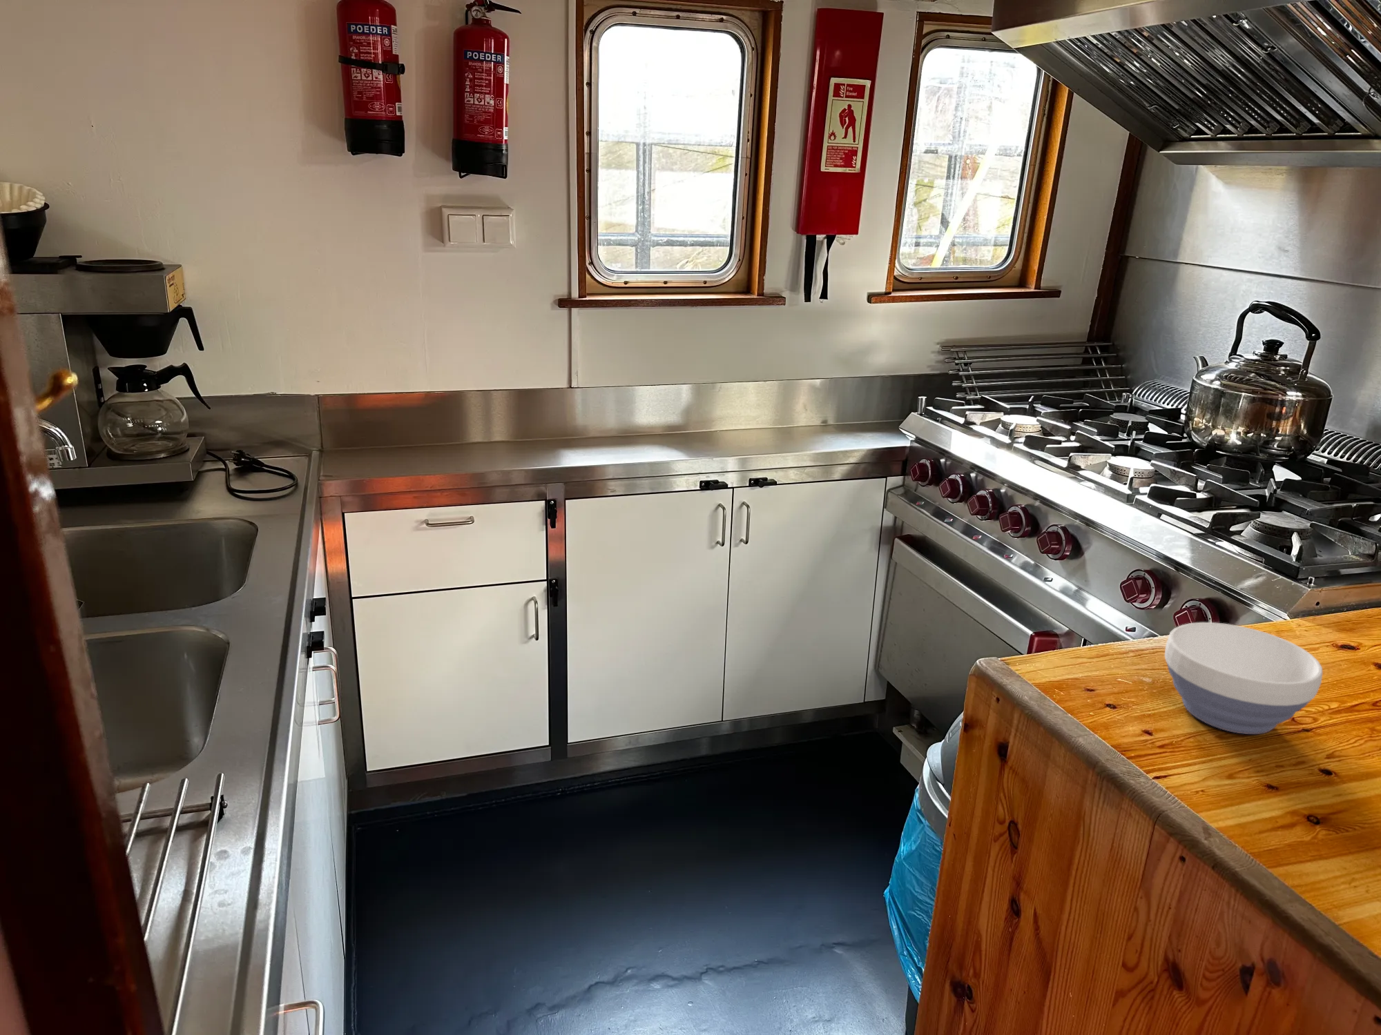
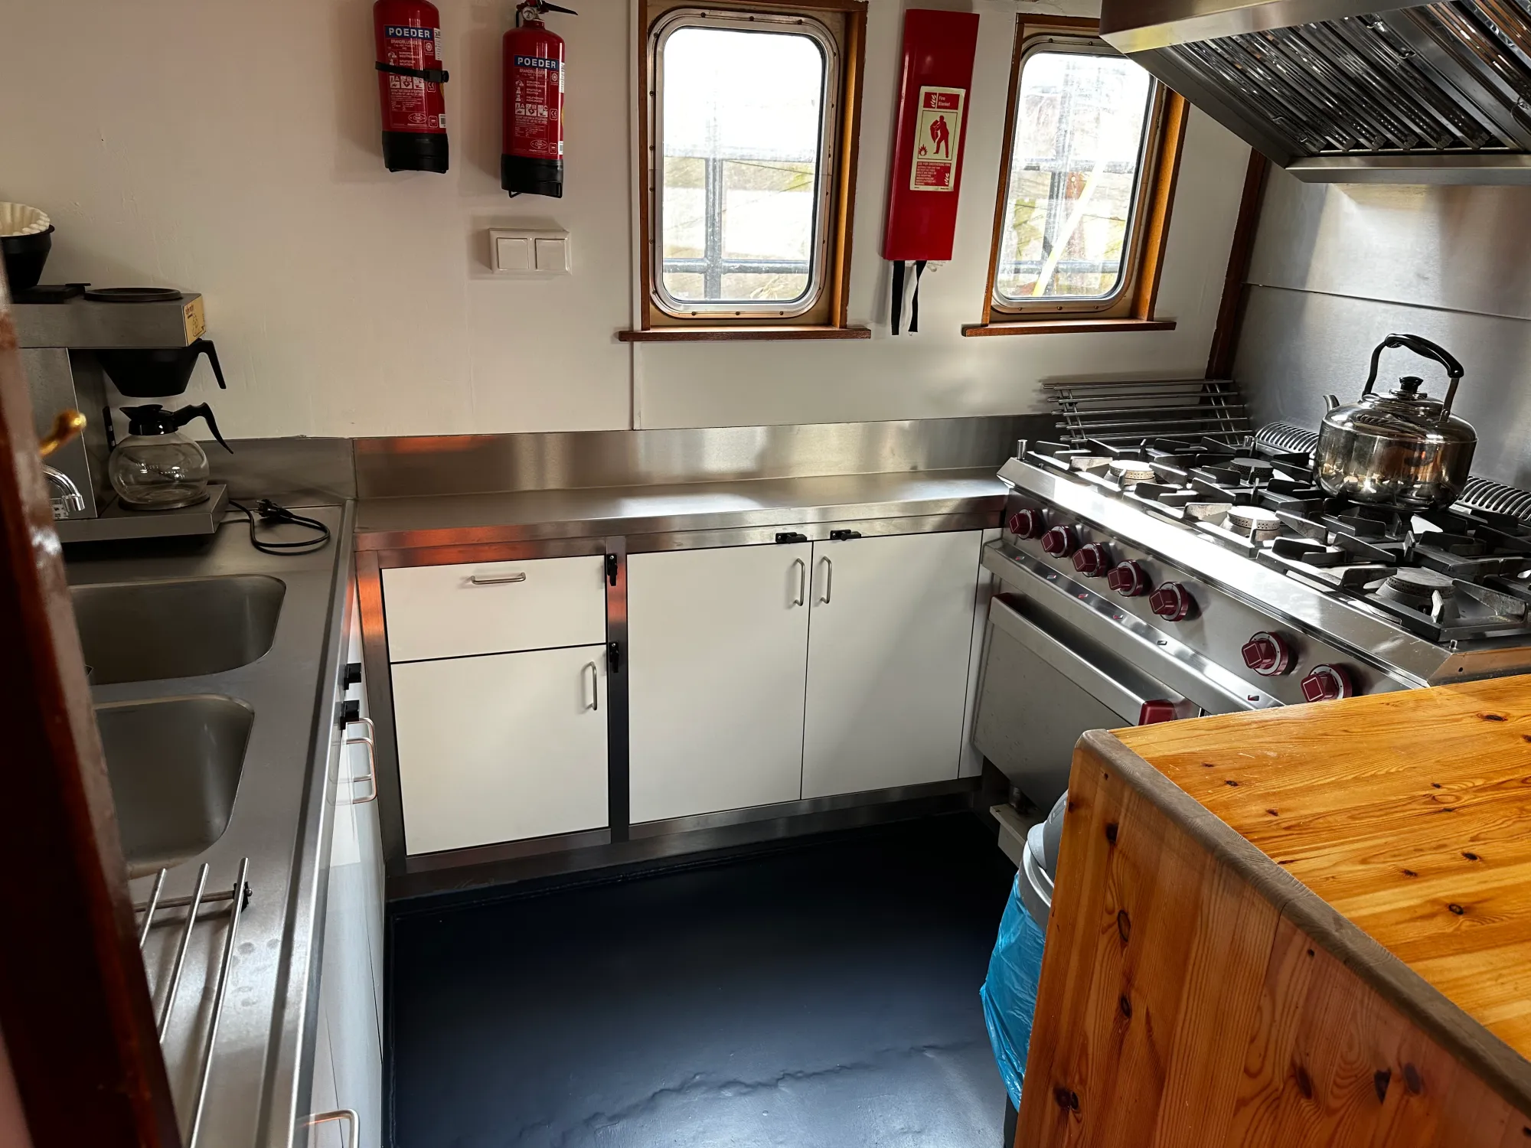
- bowl [1165,622,1323,735]
